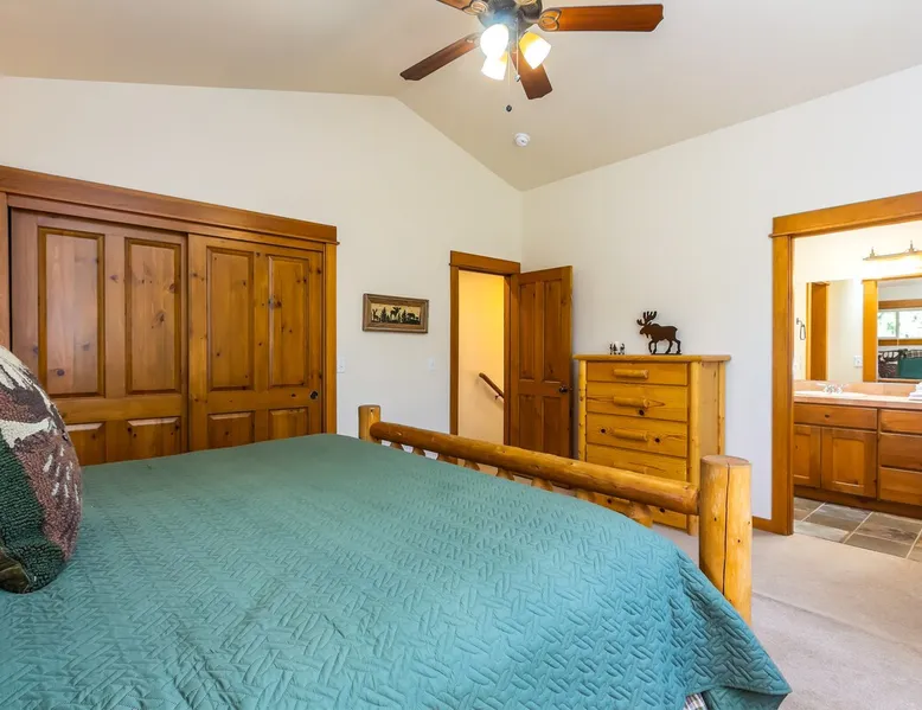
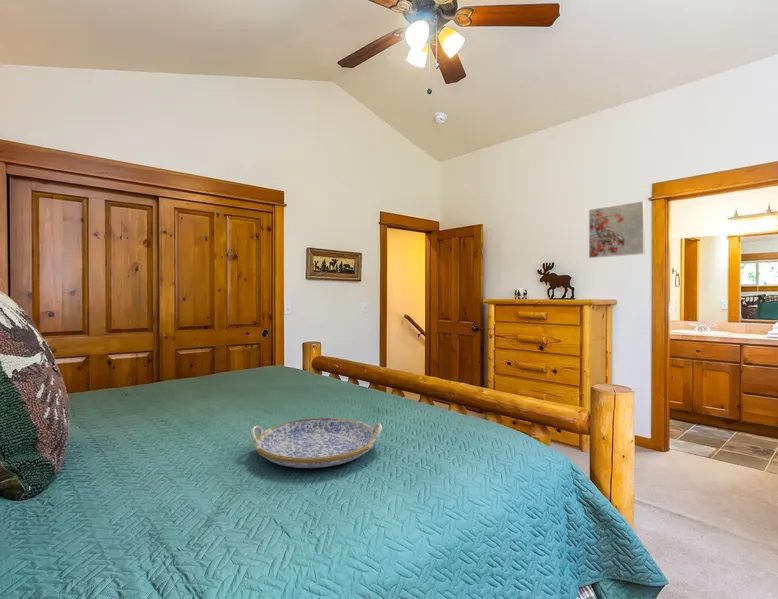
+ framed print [588,200,646,259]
+ serving tray [250,417,383,469]
